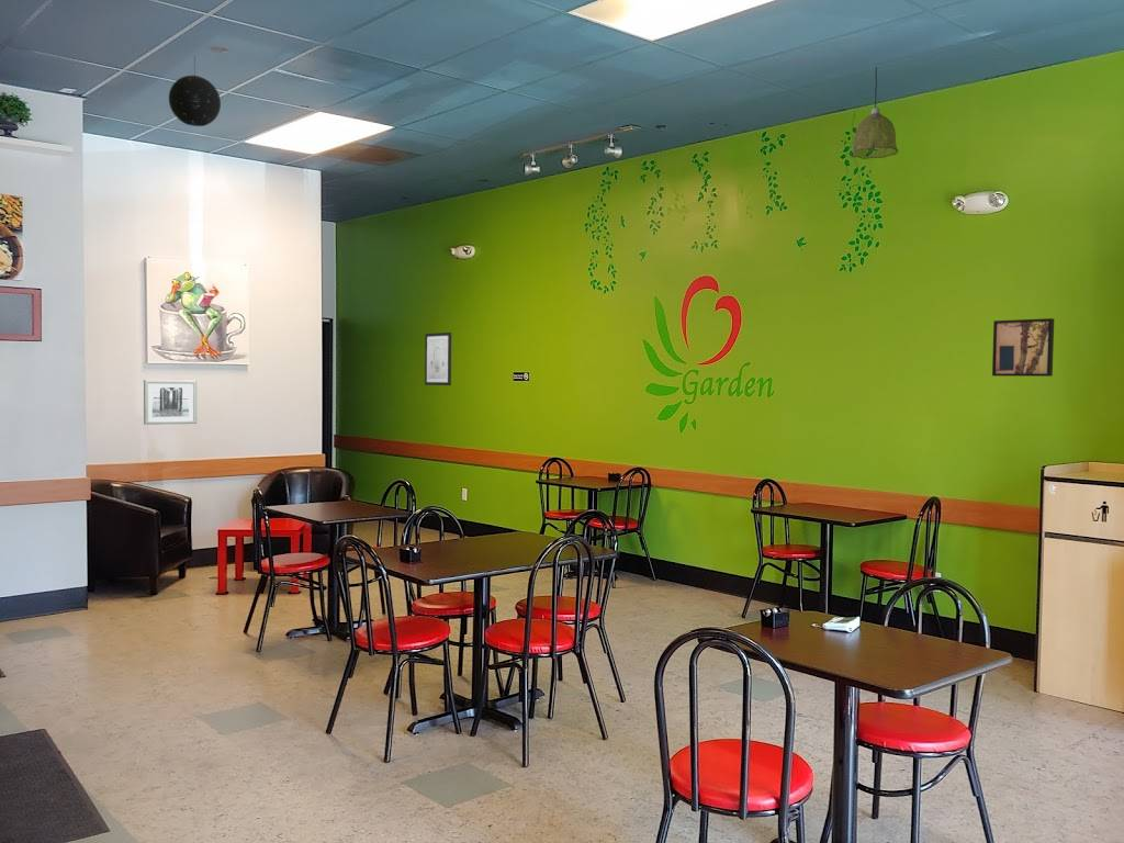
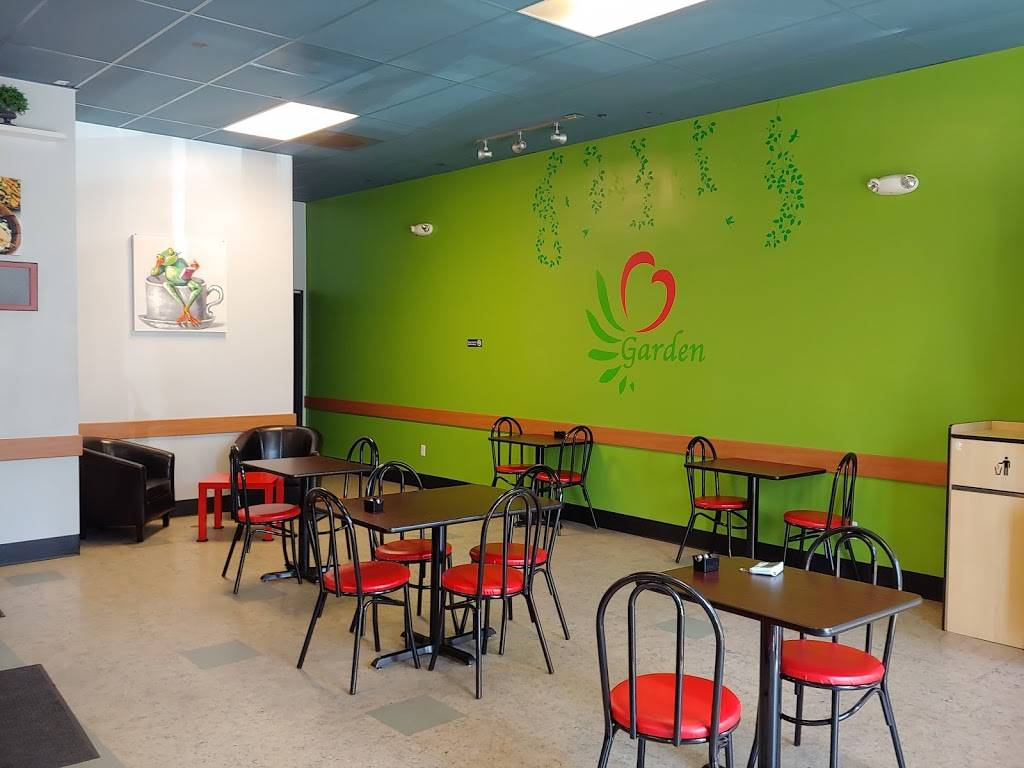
- pendant lamp [850,66,899,160]
- pendant light [168,55,222,127]
- wall art [991,317,1055,378]
- wall art [424,331,452,386]
- wall art [143,379,198,426]
